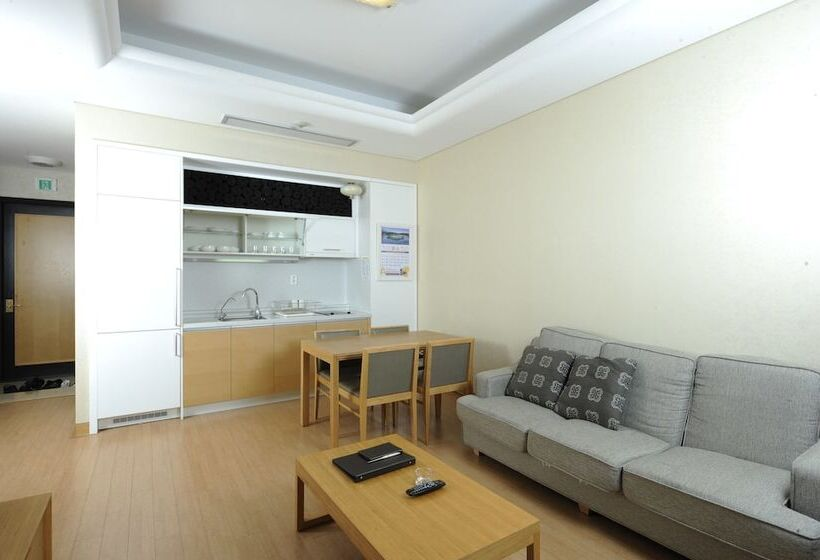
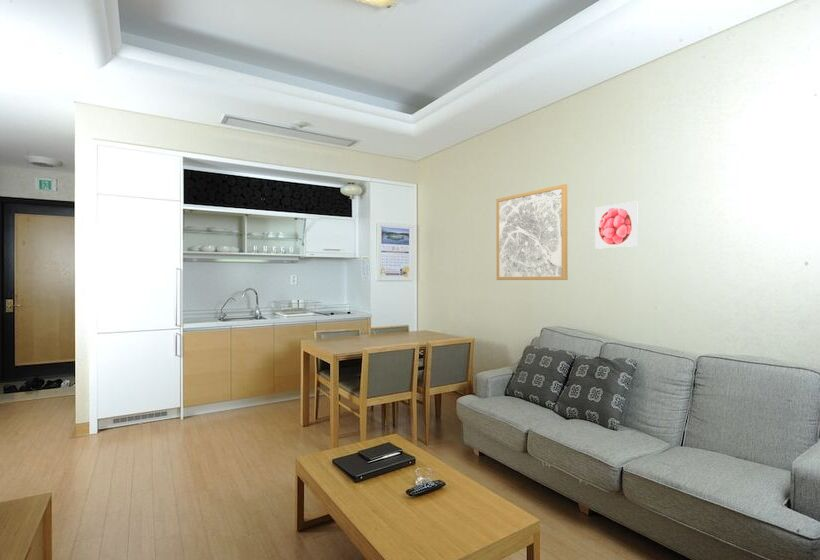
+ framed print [594,201,639,250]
+ wall art [495,183,569,281]
